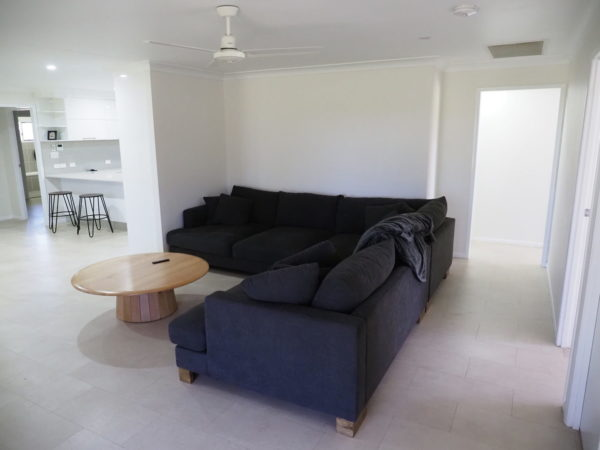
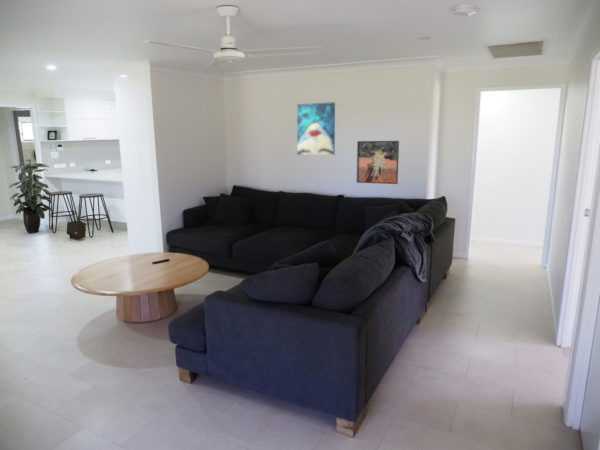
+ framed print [356,140,400,185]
+ indoor plant [8,158,55,234]
+ wall art [296,101,336,156]
+ rock [66,220,87,241]
